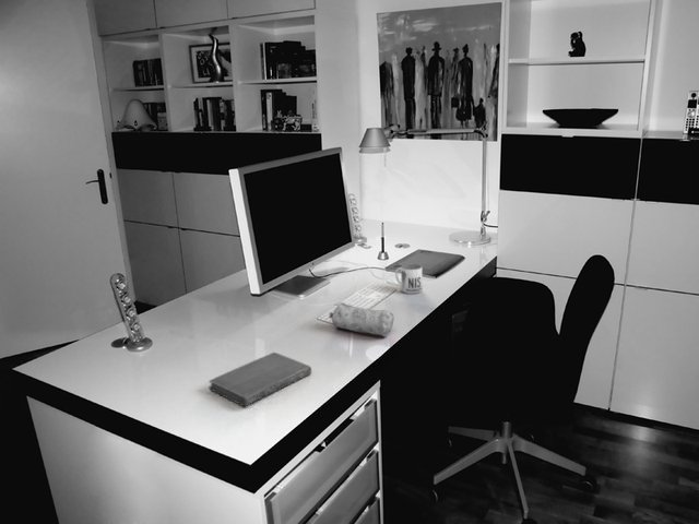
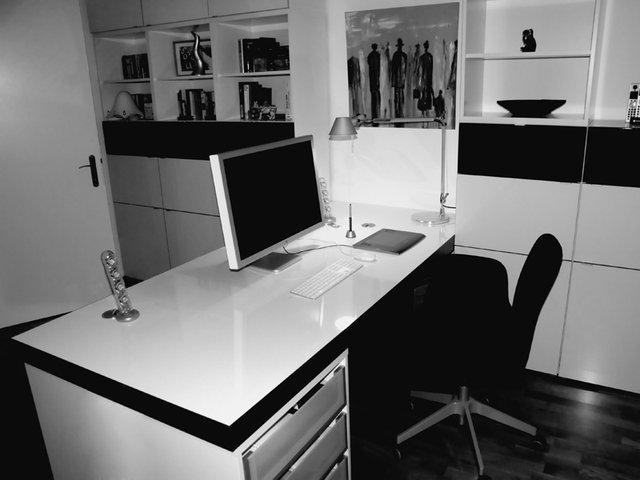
- notebook [208,352,312,407]
- pencil case [328,301,394,337]
- mug [394,263,423,295]
